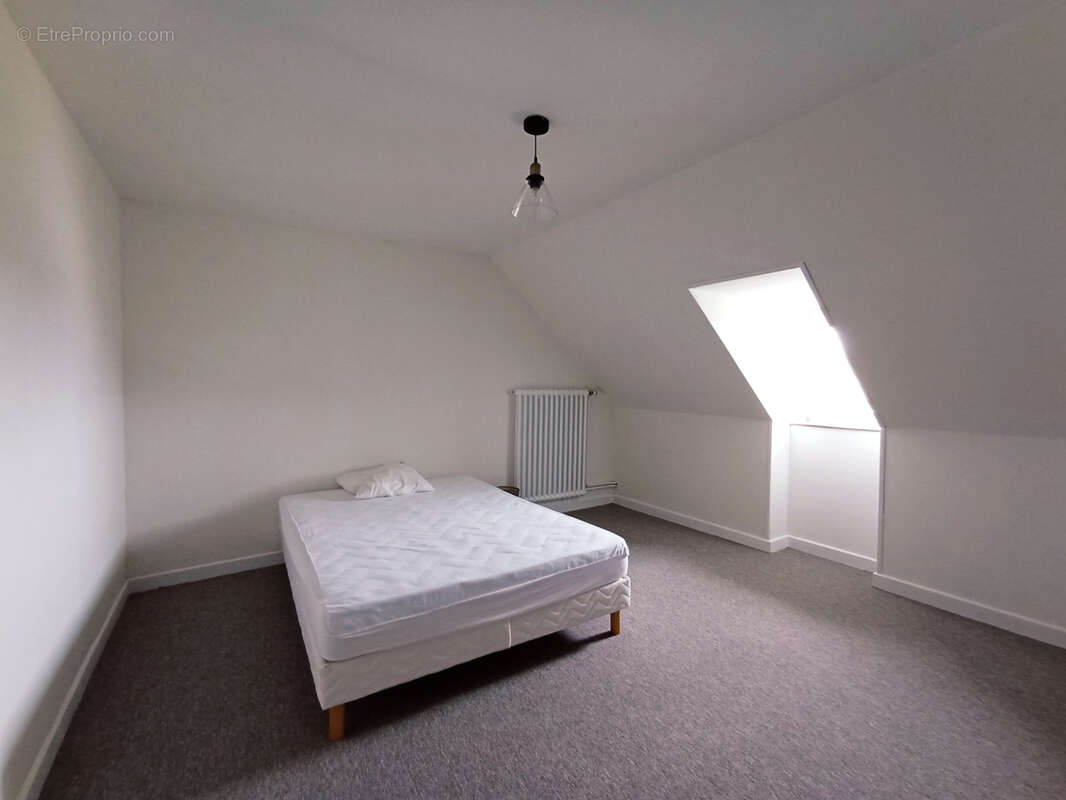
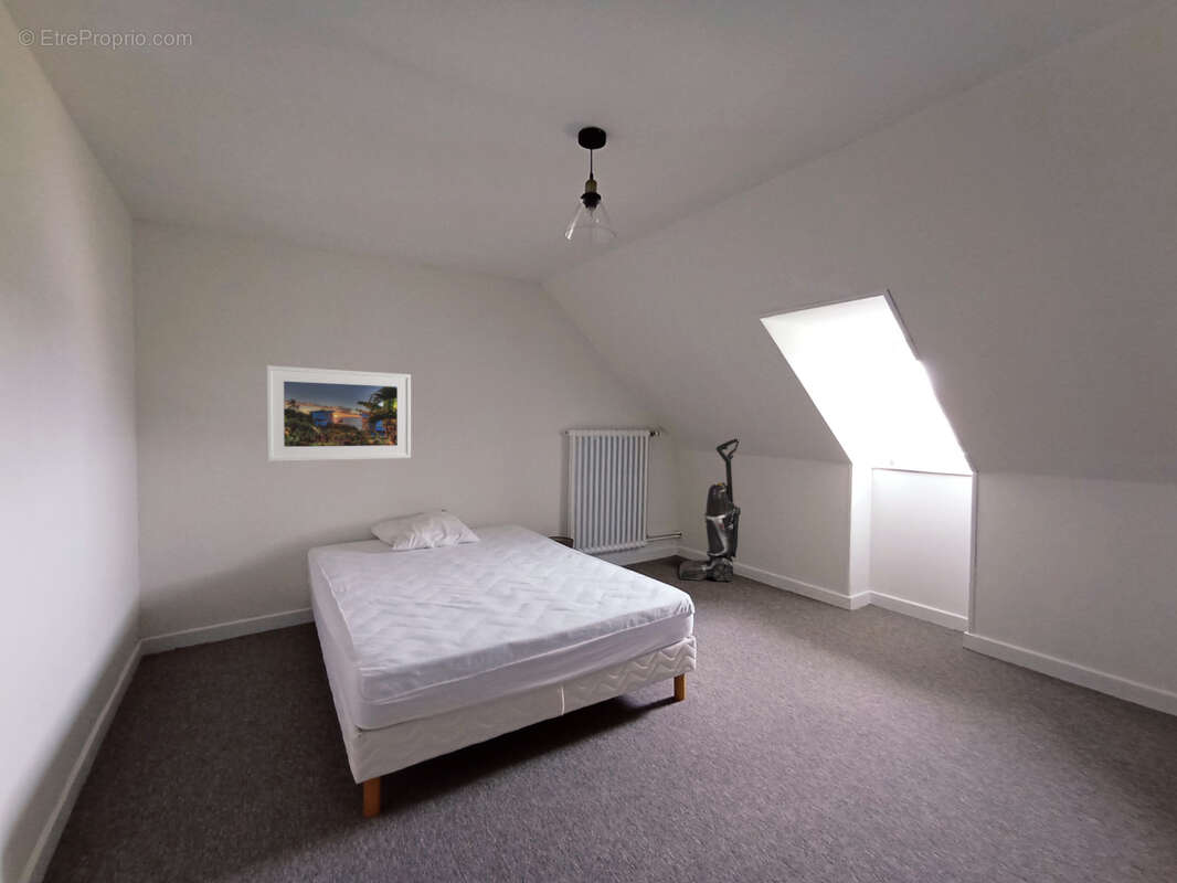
+ vacuum cleaner [678,438,742,582]
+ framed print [265,364,412,462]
